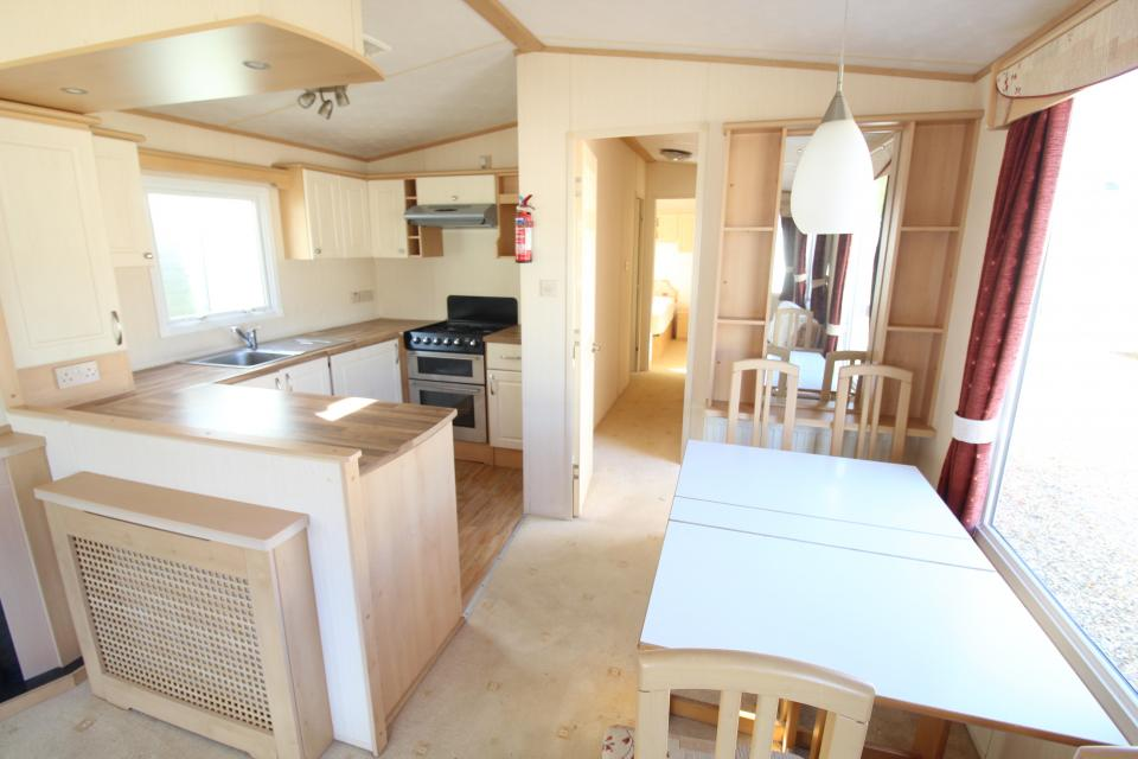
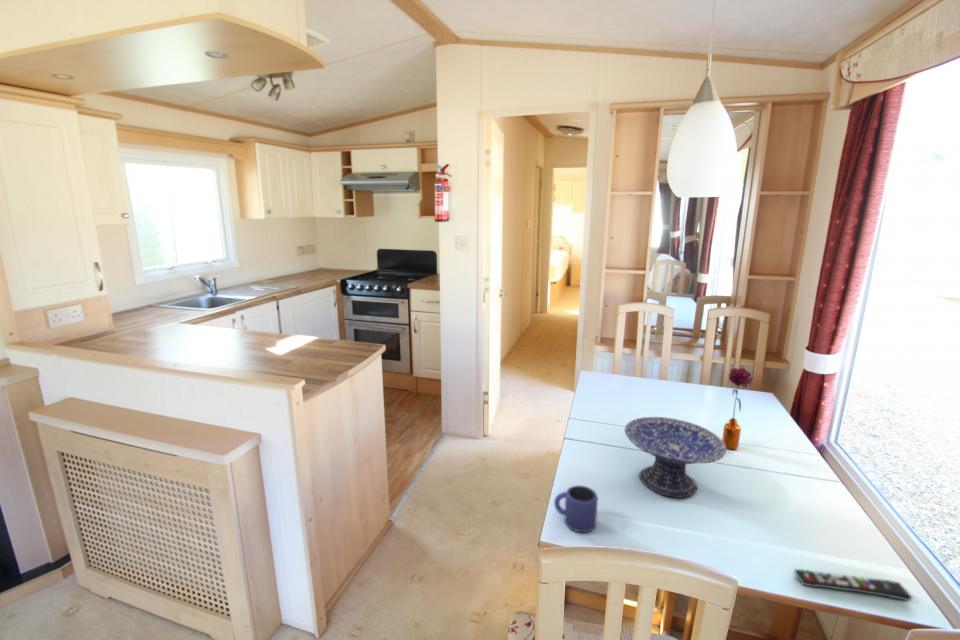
+ decorative bowl [624,416,727,499]
+ flower [721,367,754,450]
+ mug [553,484,599,533]
+ remote control [794,568,914,602]
